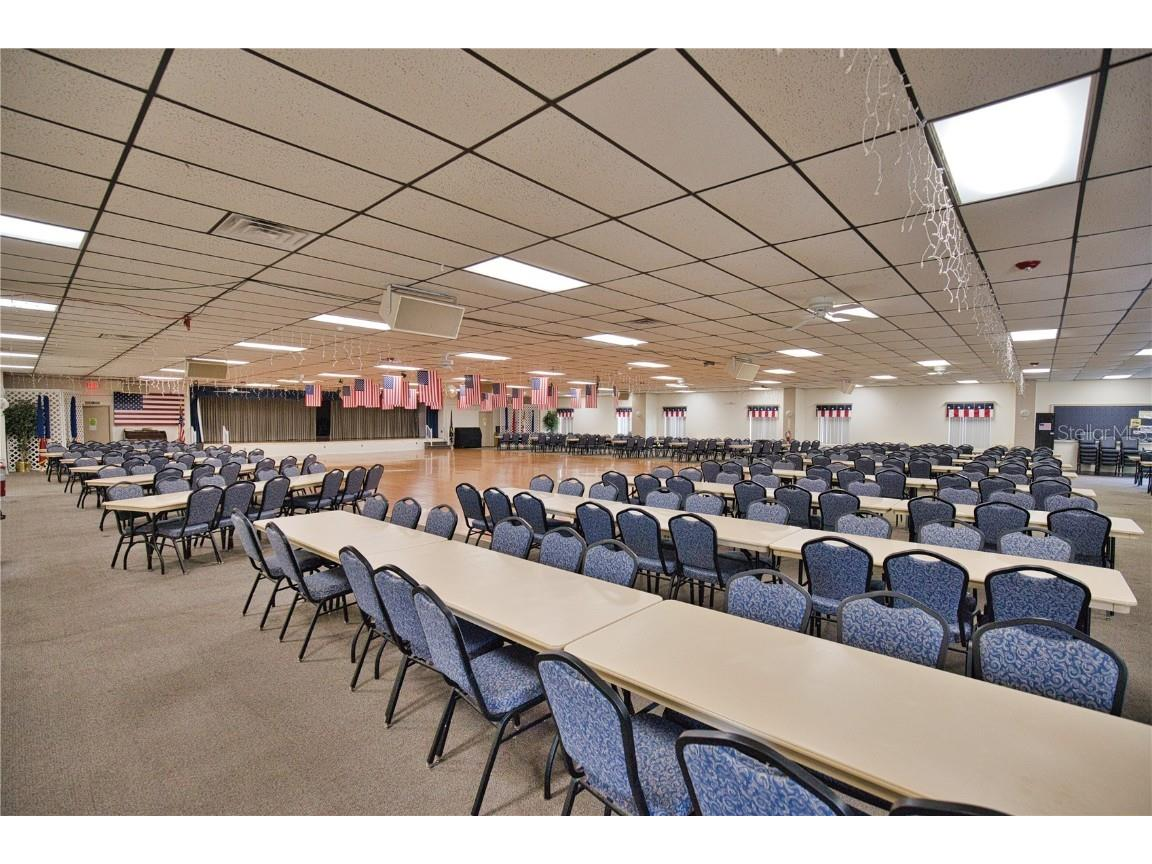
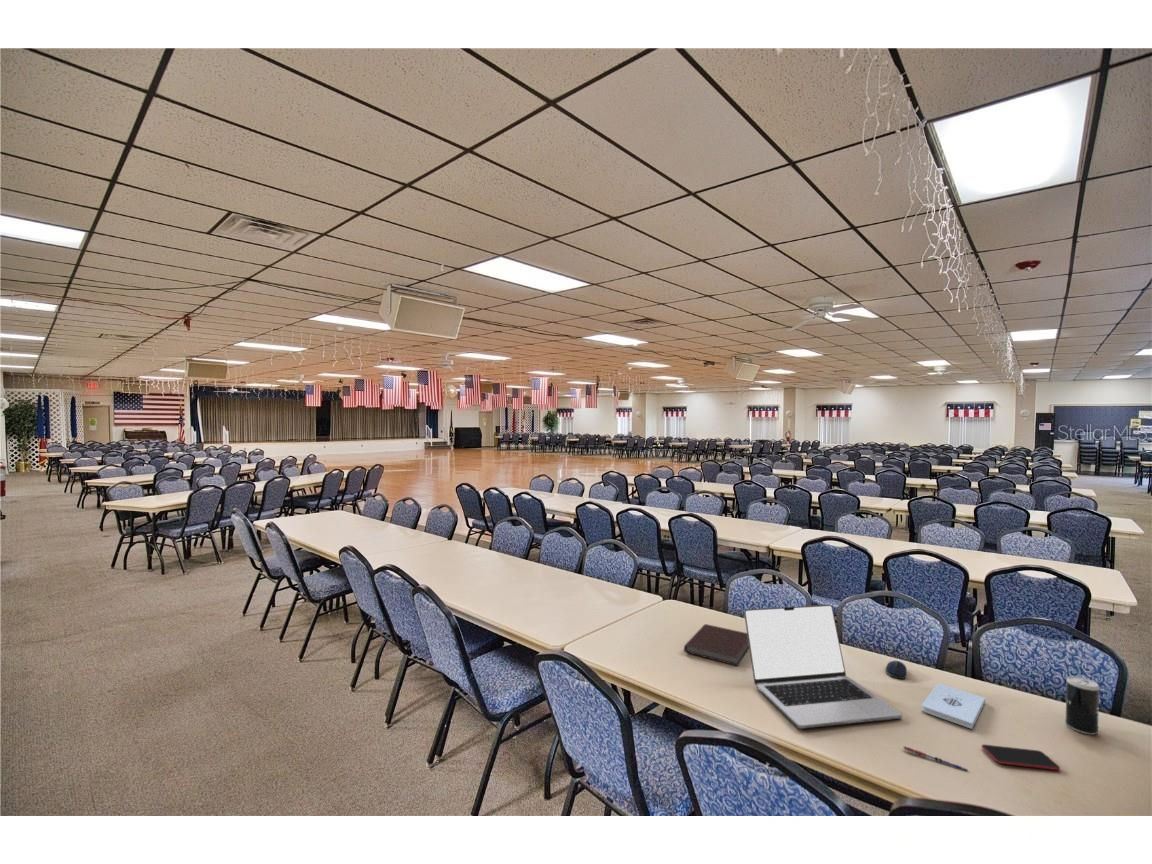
+ laptop [743,604,903,730]
+ beverage can [1065,675,1100,735]
+ notebook [683,623,749,667]
+ smartphone [981,743,1061,771]
+ notepad [921,683,986,730]
+ pen [903,745,968,772]
+ computer mouse [885,660,908,680]
